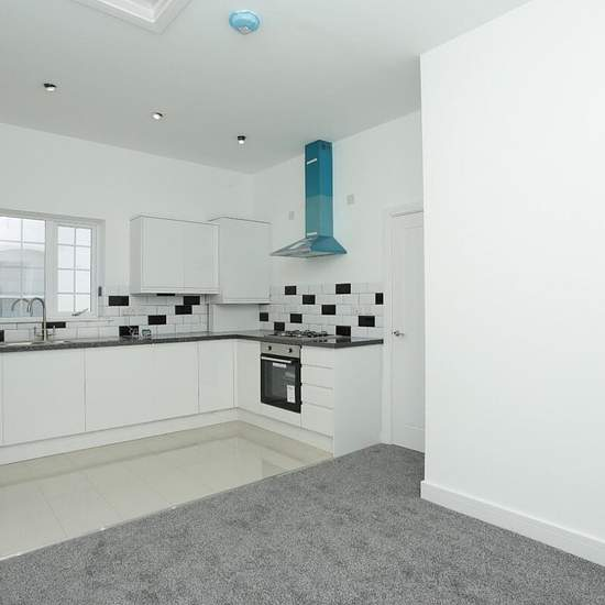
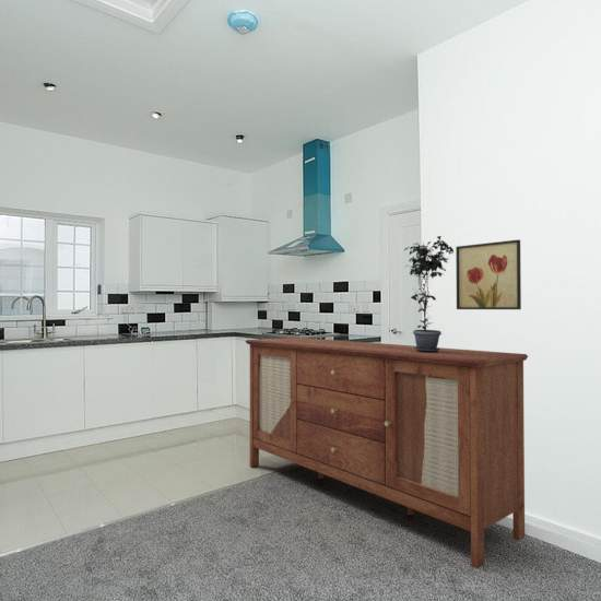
+ sideboard [245,337,529,569]
+ wall art [455,238,522,310]
+ potted plant [403,235,455,353]
